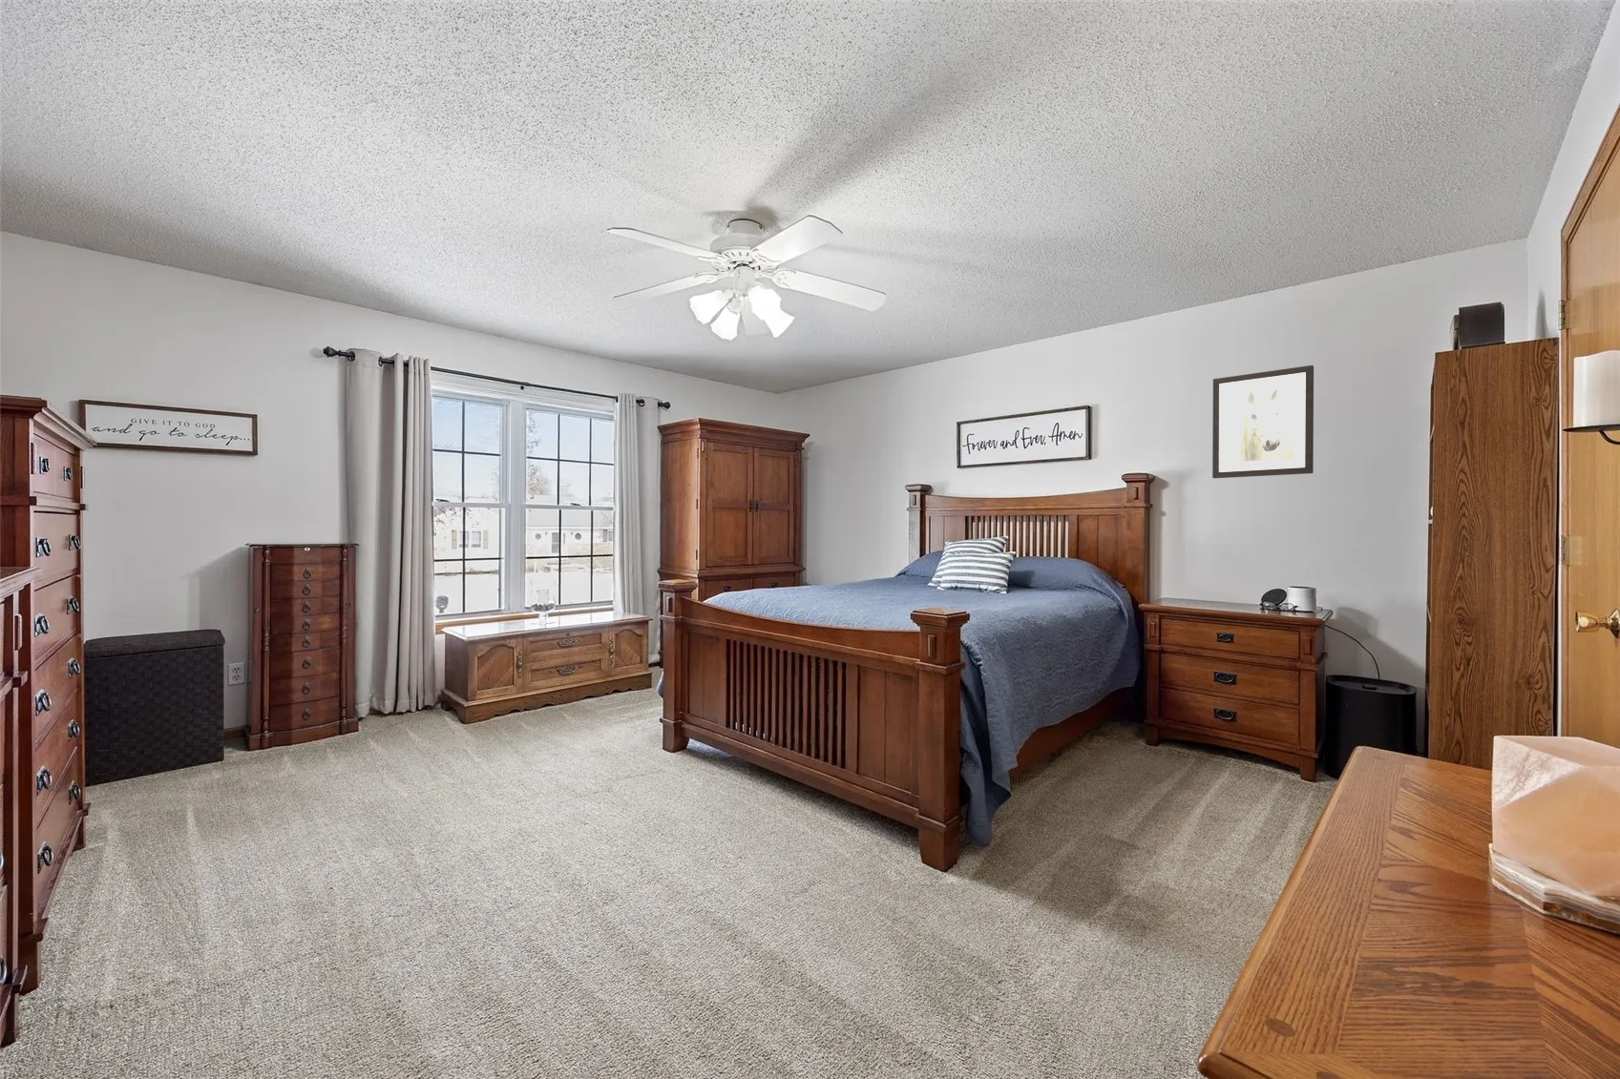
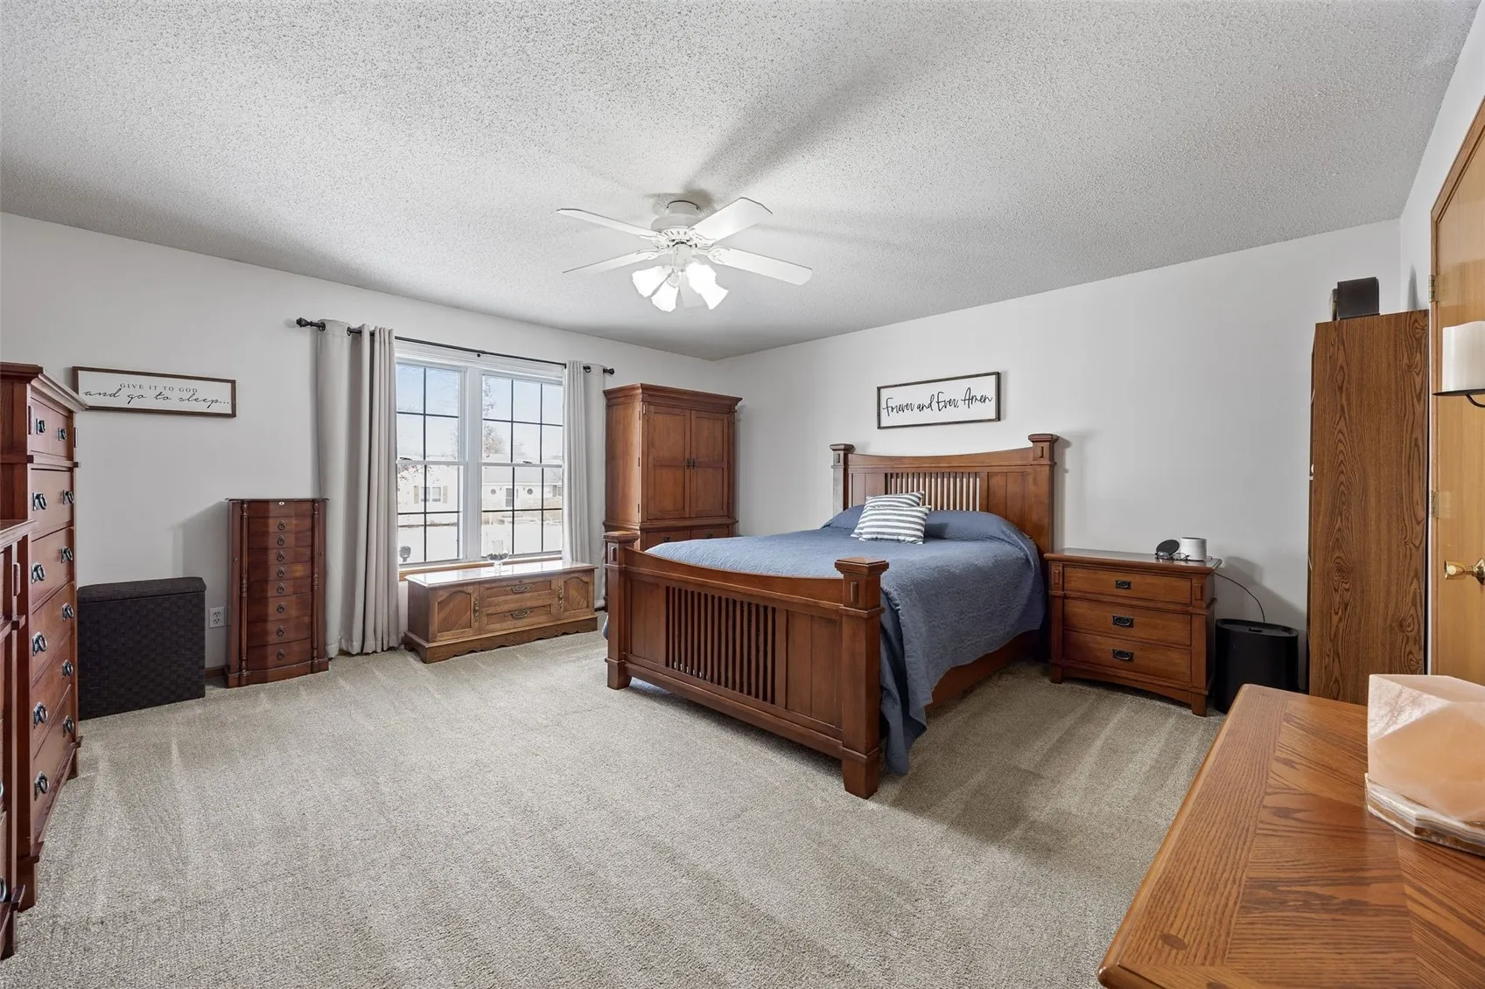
- wall art [1212,365,1314,479]
